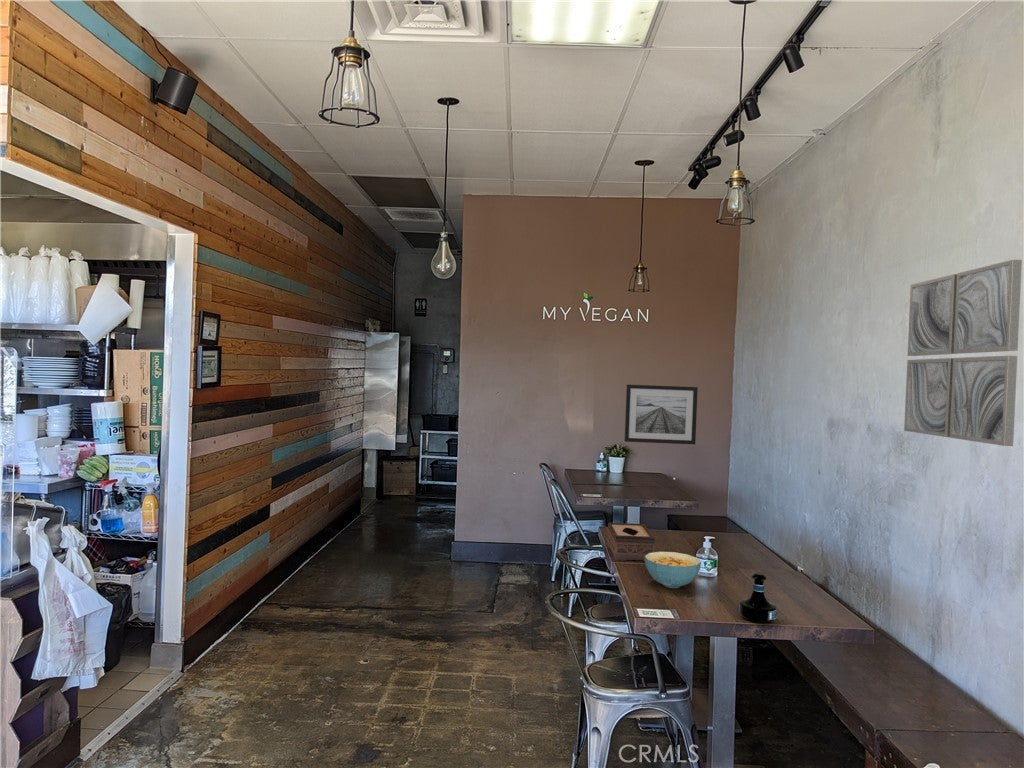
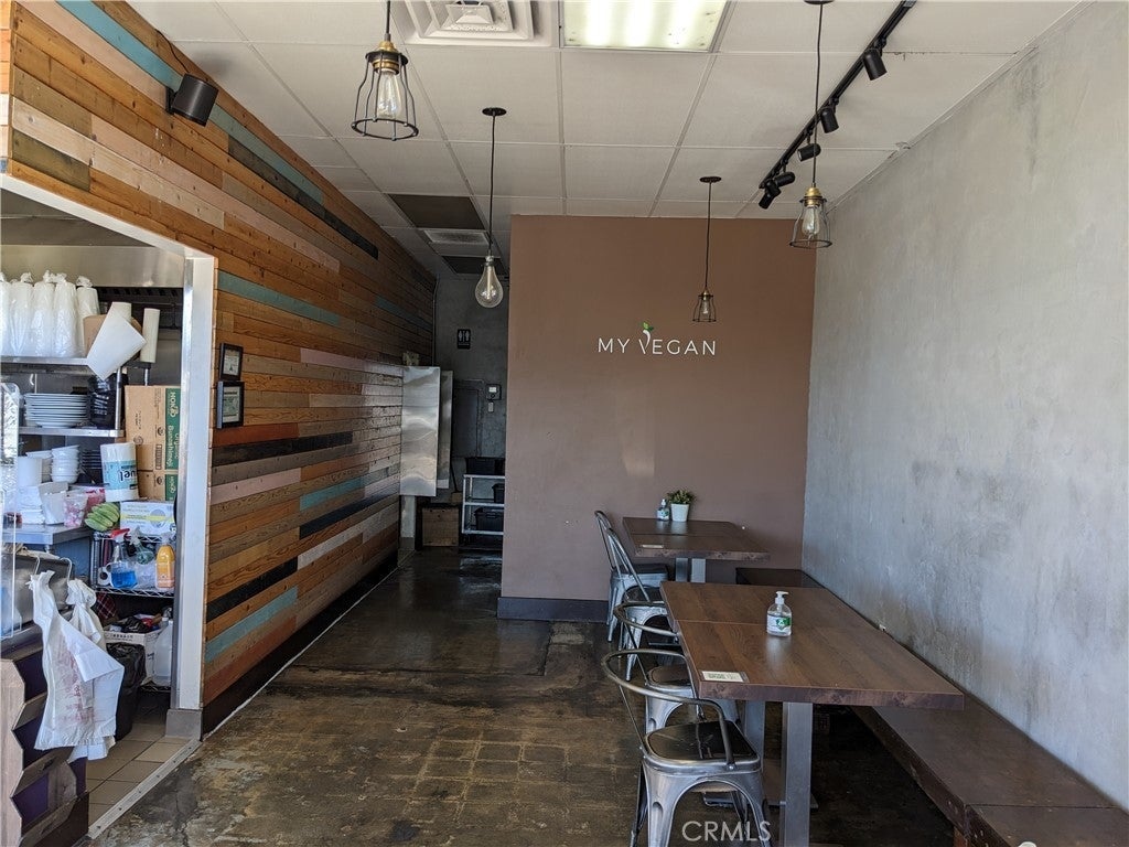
- tequila bottle [738,572,778,624]
- tissue box [606,522,656,562]
- cereal bowl [644,551,702,589]
- wall art [903,259,1023,447]
- wall art [624,384,699,445]
